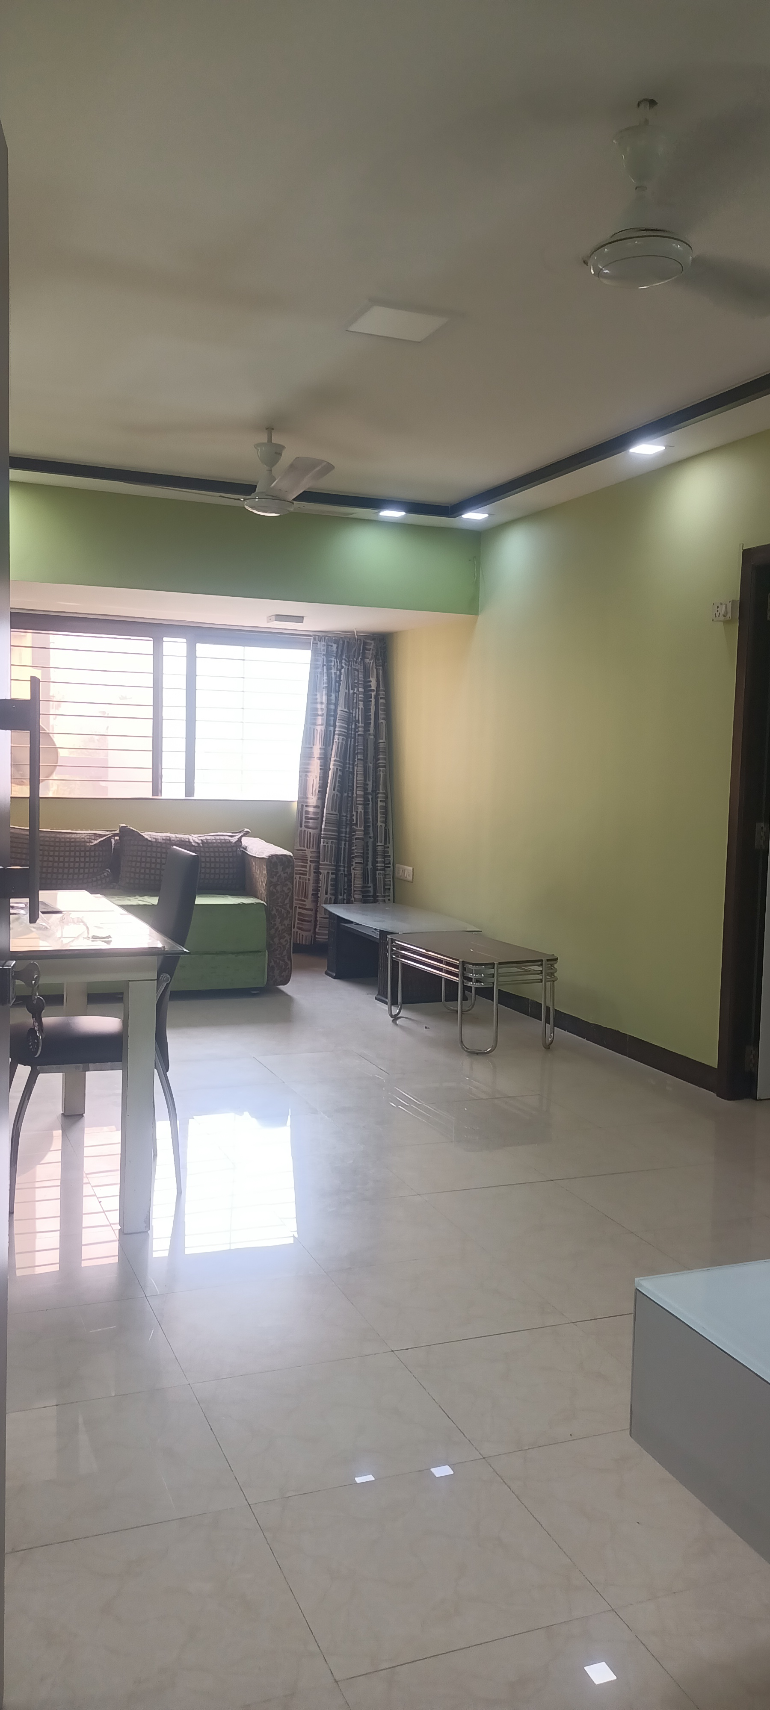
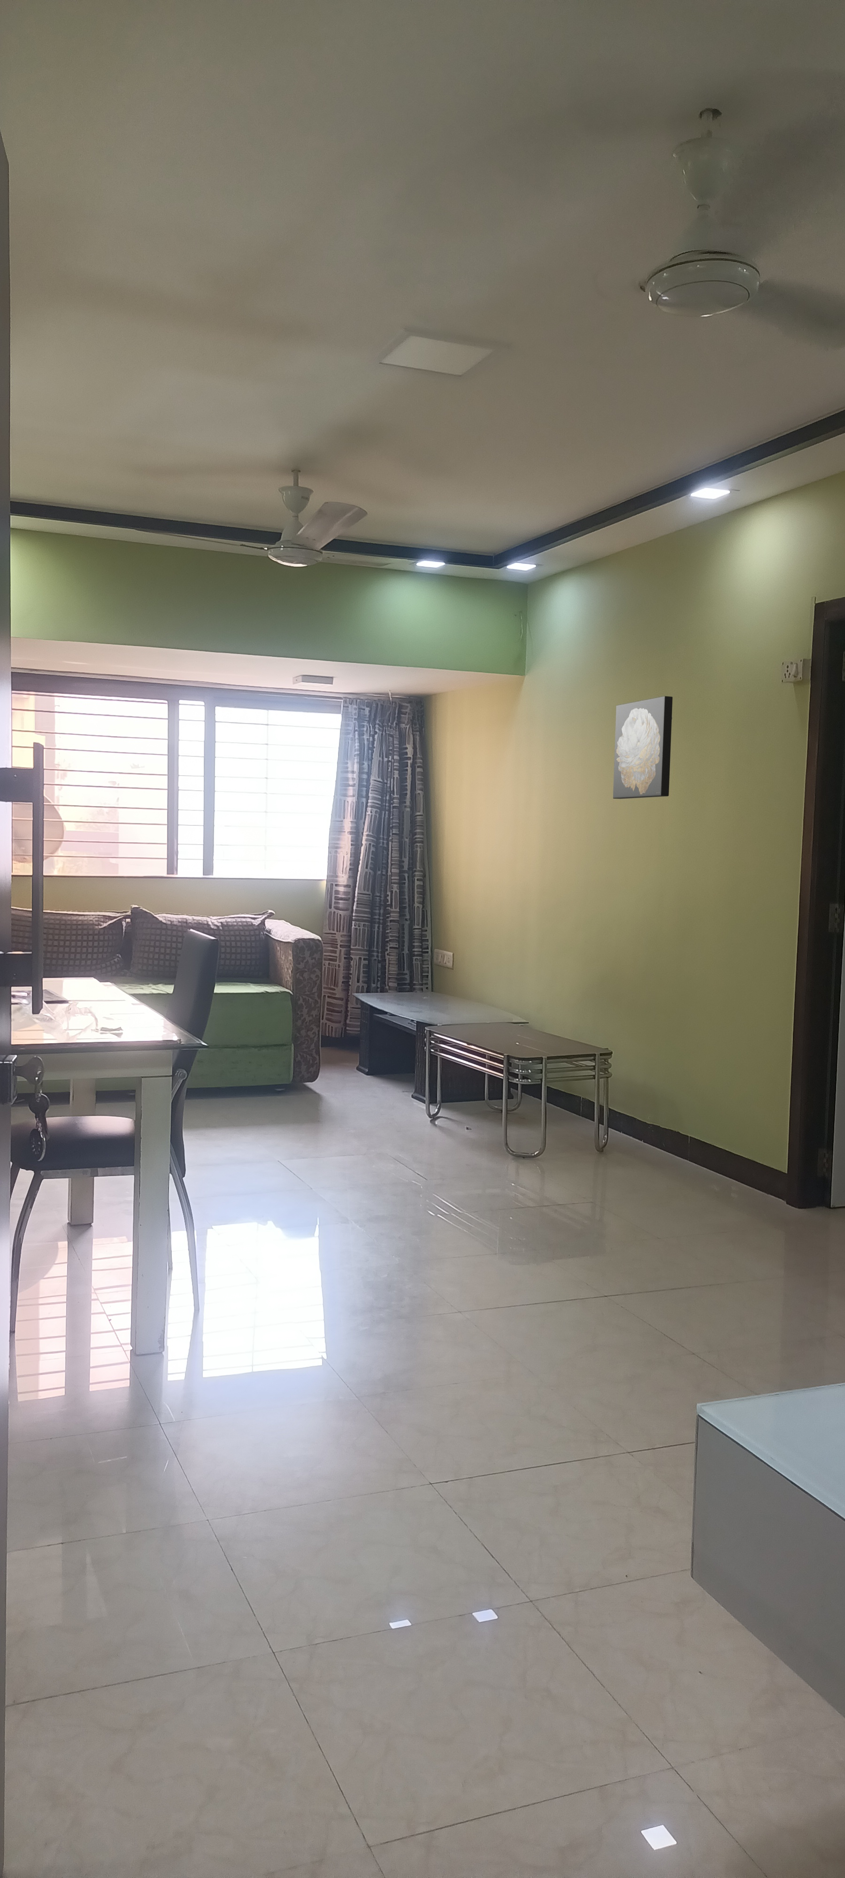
+ wall art [613,696,673,800]
